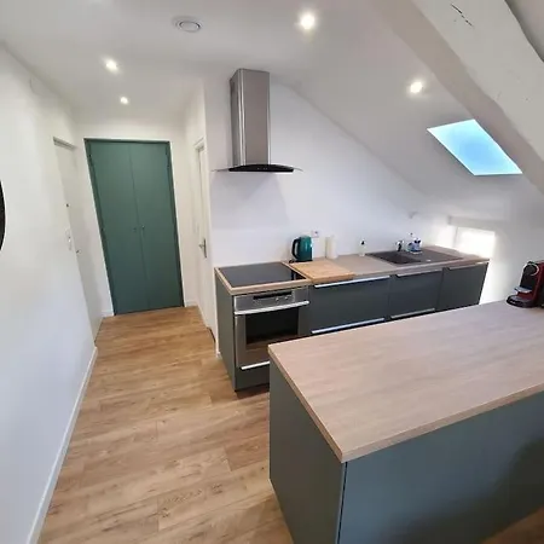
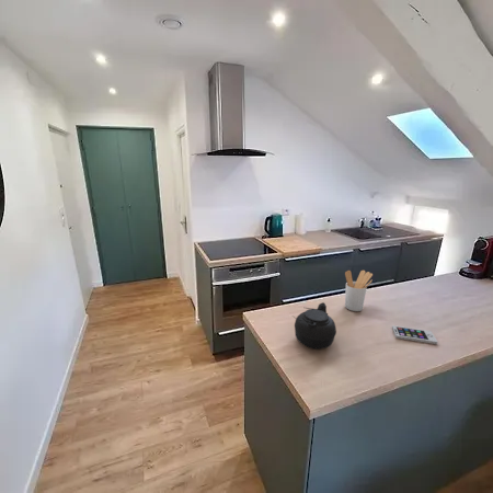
+ utensil holder [344,270,374,312]
+ smartphone [391,324,439,345]
+ teapot [293,301,337,351]
